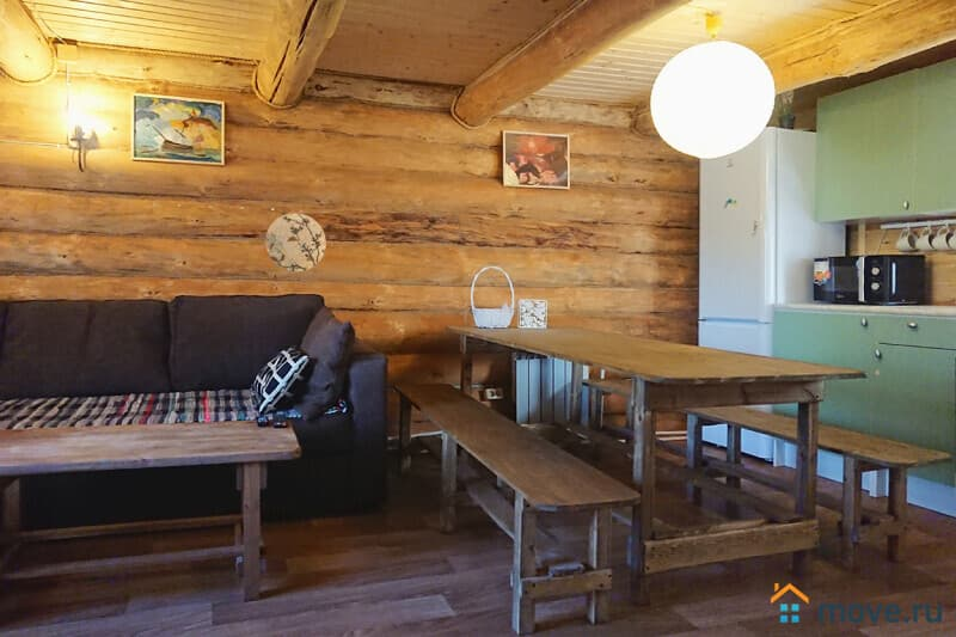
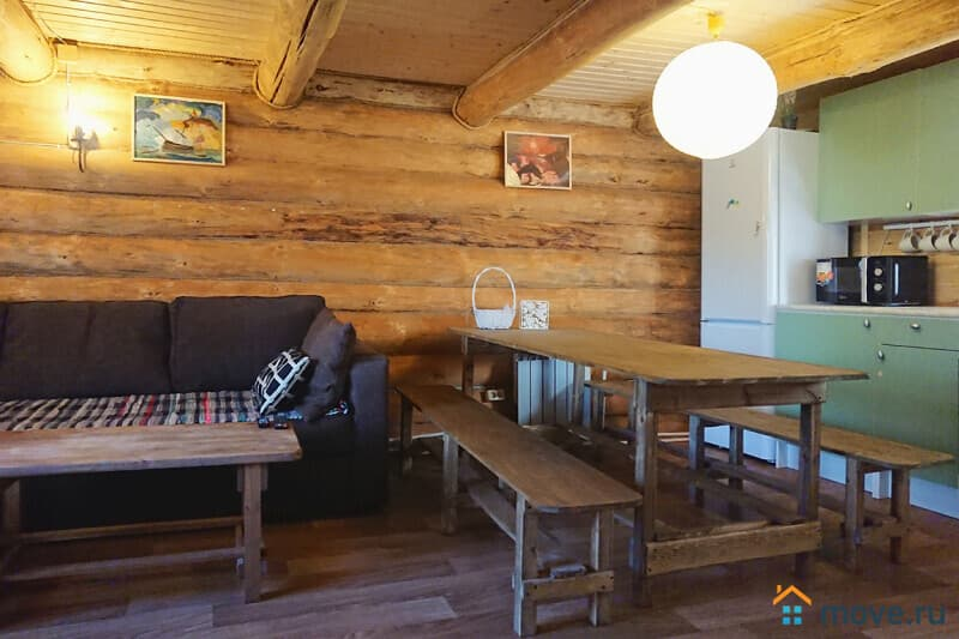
- decorative plate [264,212,327,274]
